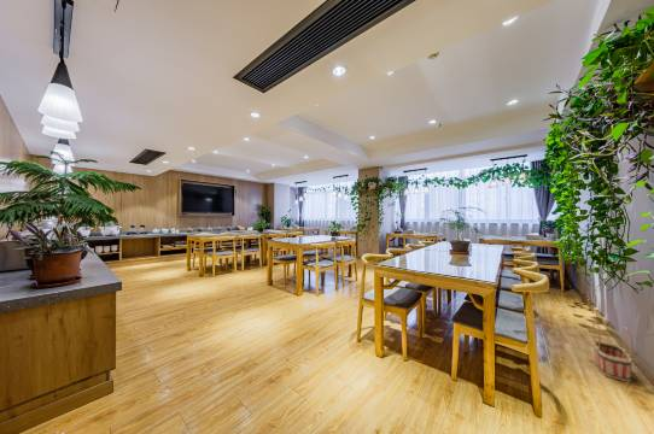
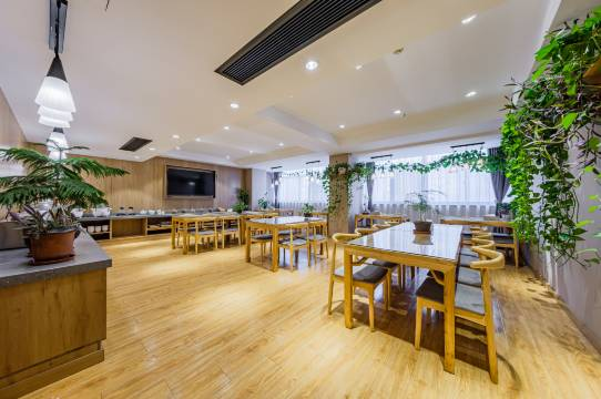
- basket [591,321,633,383]
